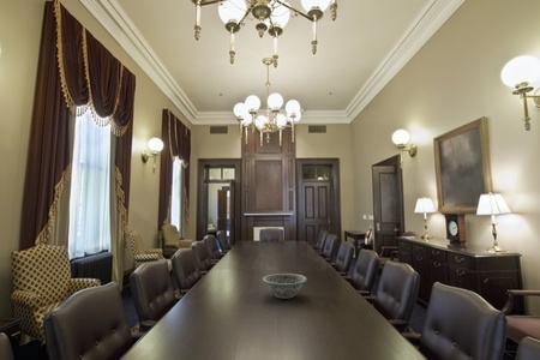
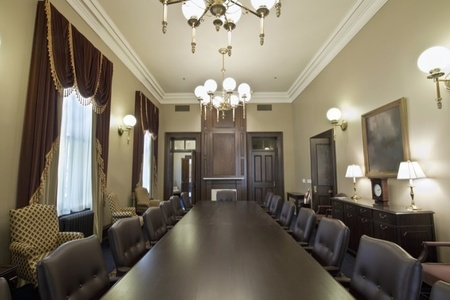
- decorative bowl [262,272,308,300]
